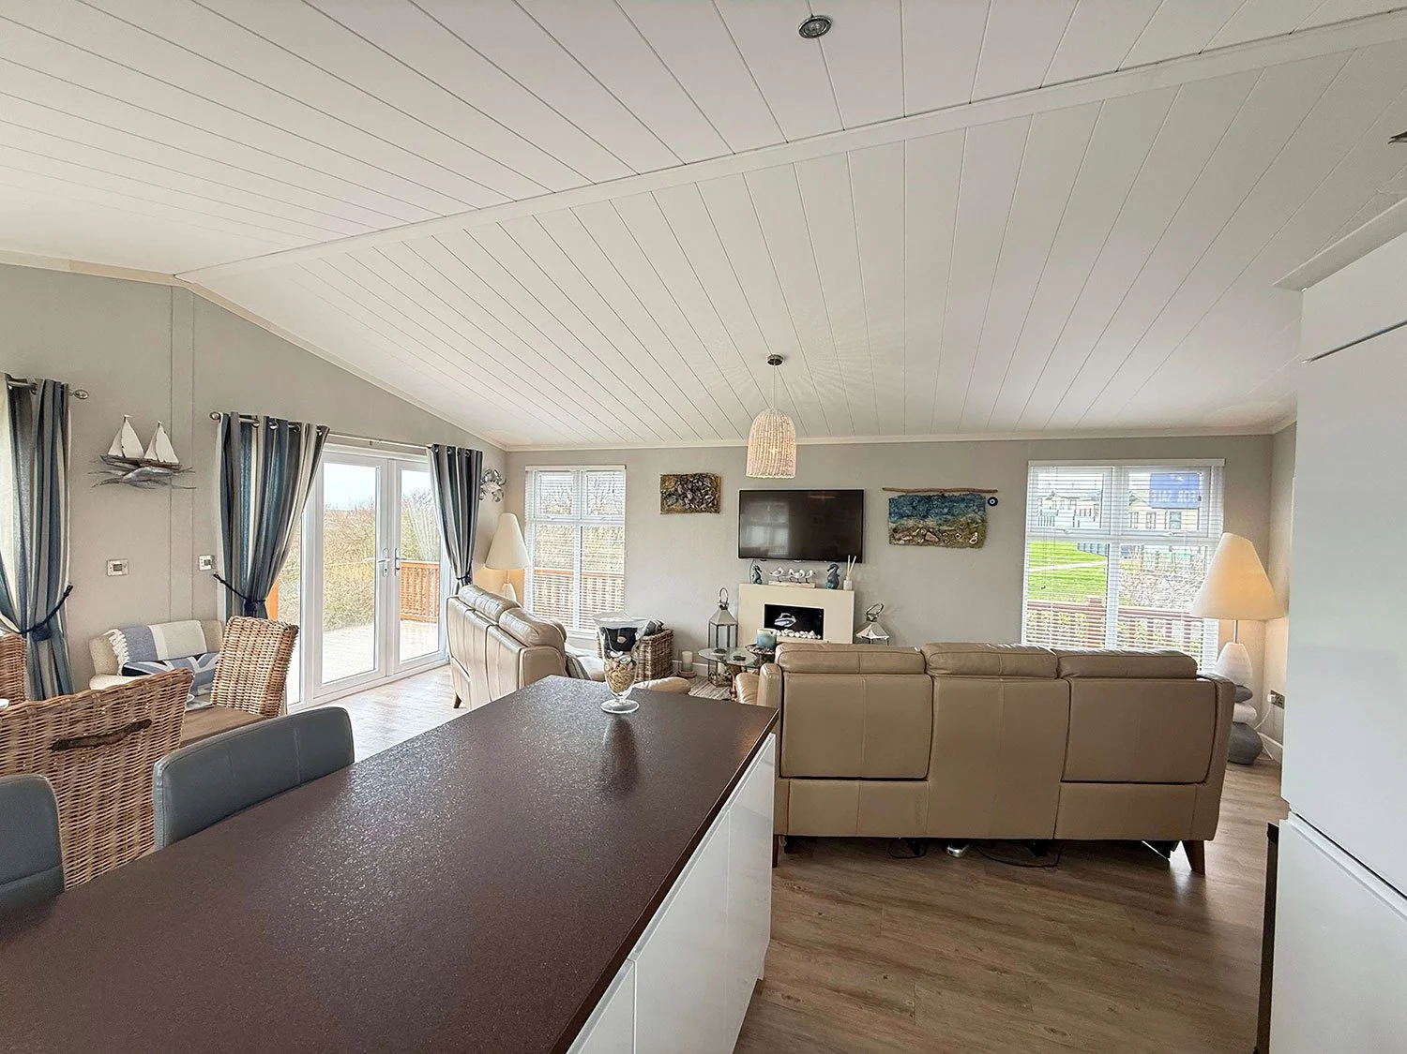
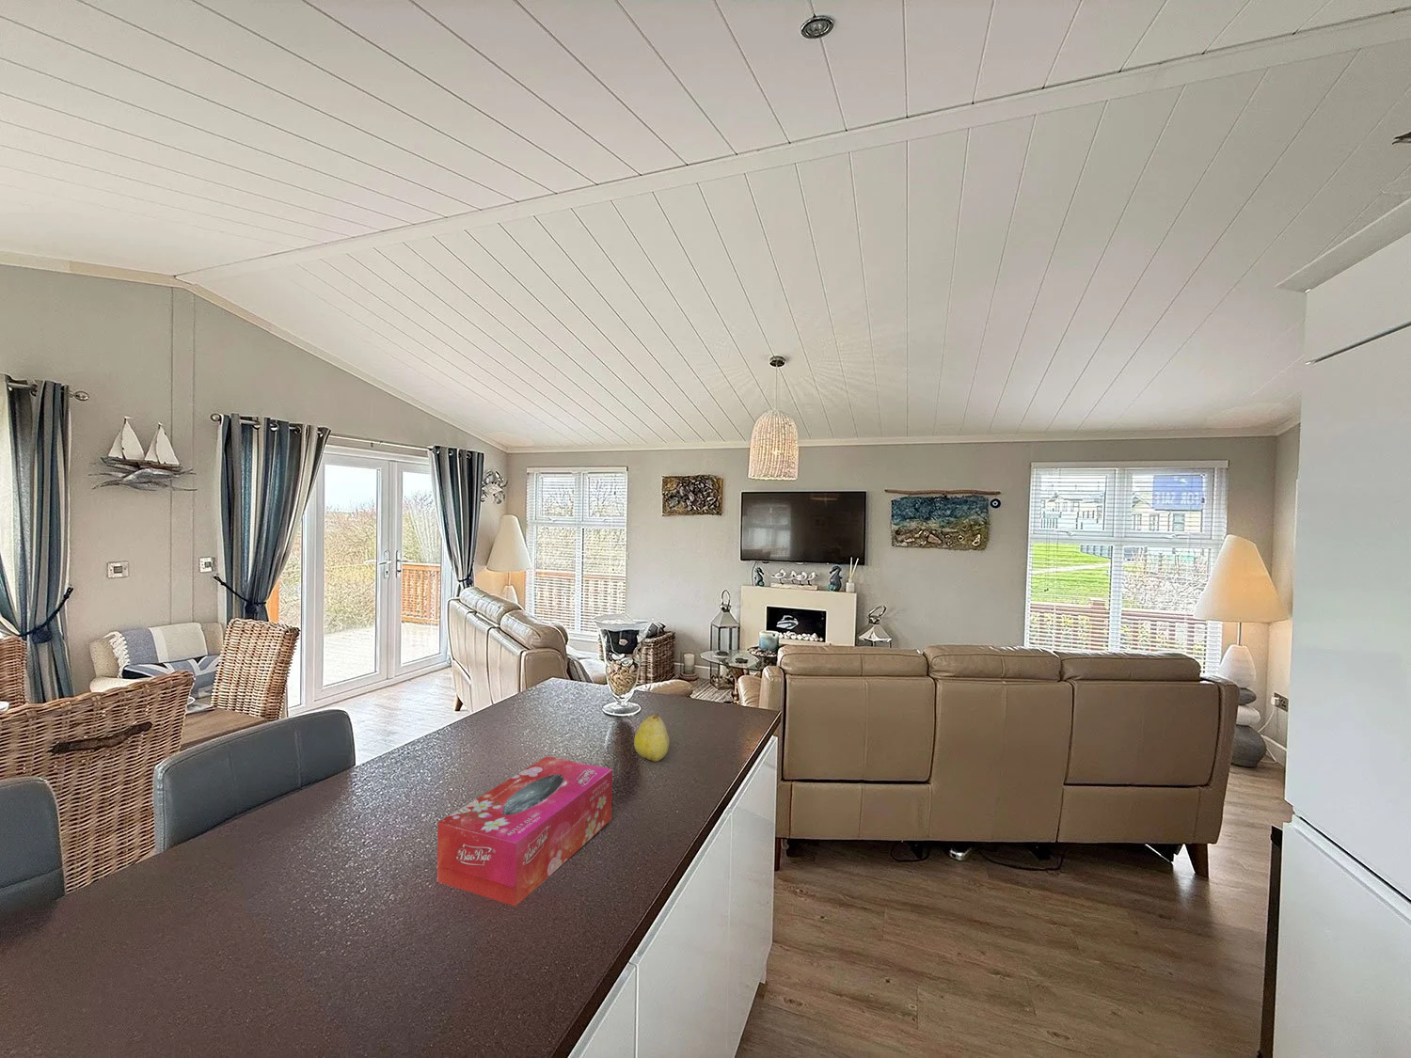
+ tissue box [437,756,613,907]
+ fruit [633,712,670,762]
